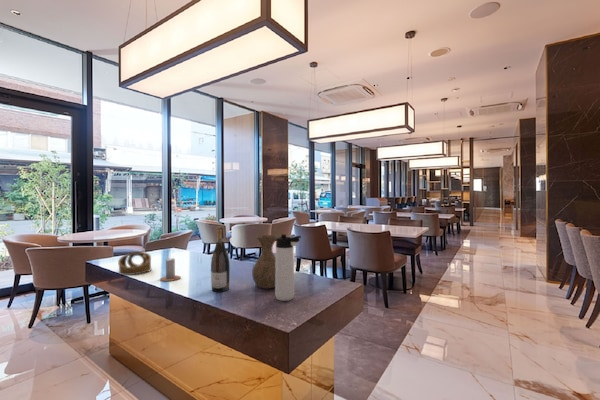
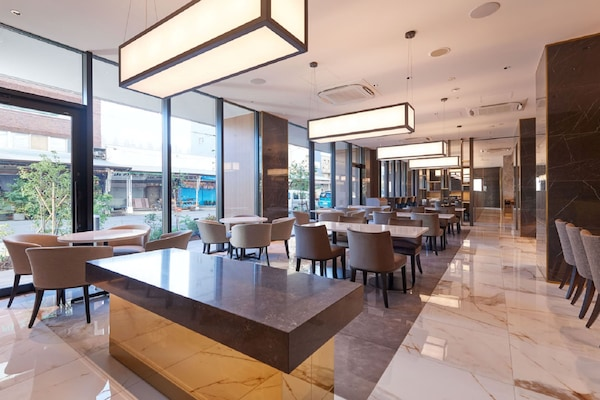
- thermos bottle [274,234,302,302]
- vase [251,234,279,290]
- candle [159,251,182,282]
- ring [117,251,152,276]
- wine bottle [210,226,230,293]
